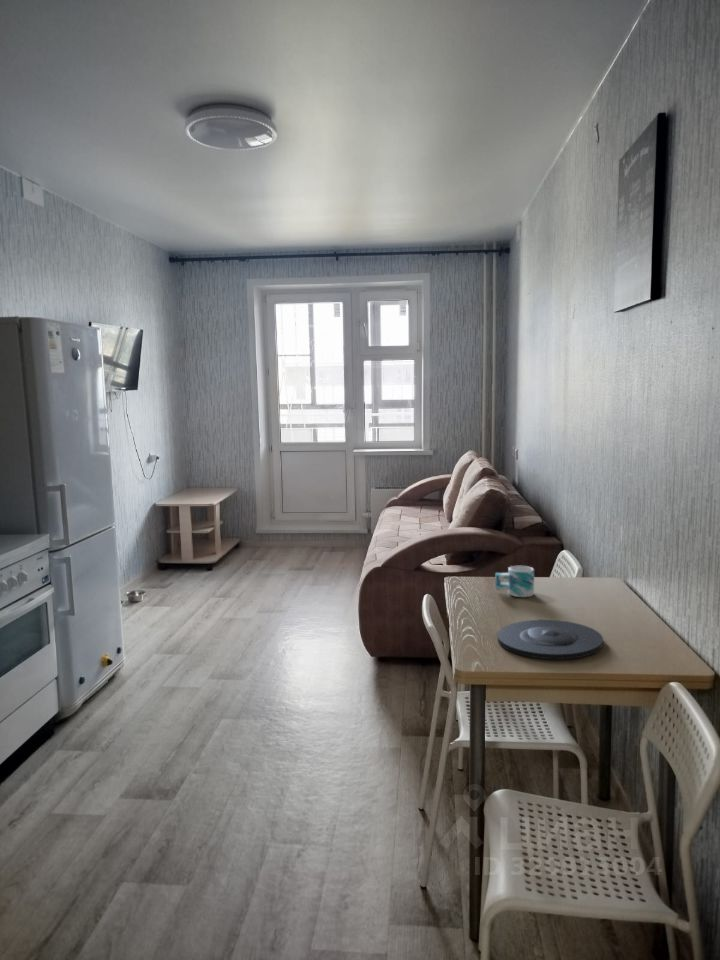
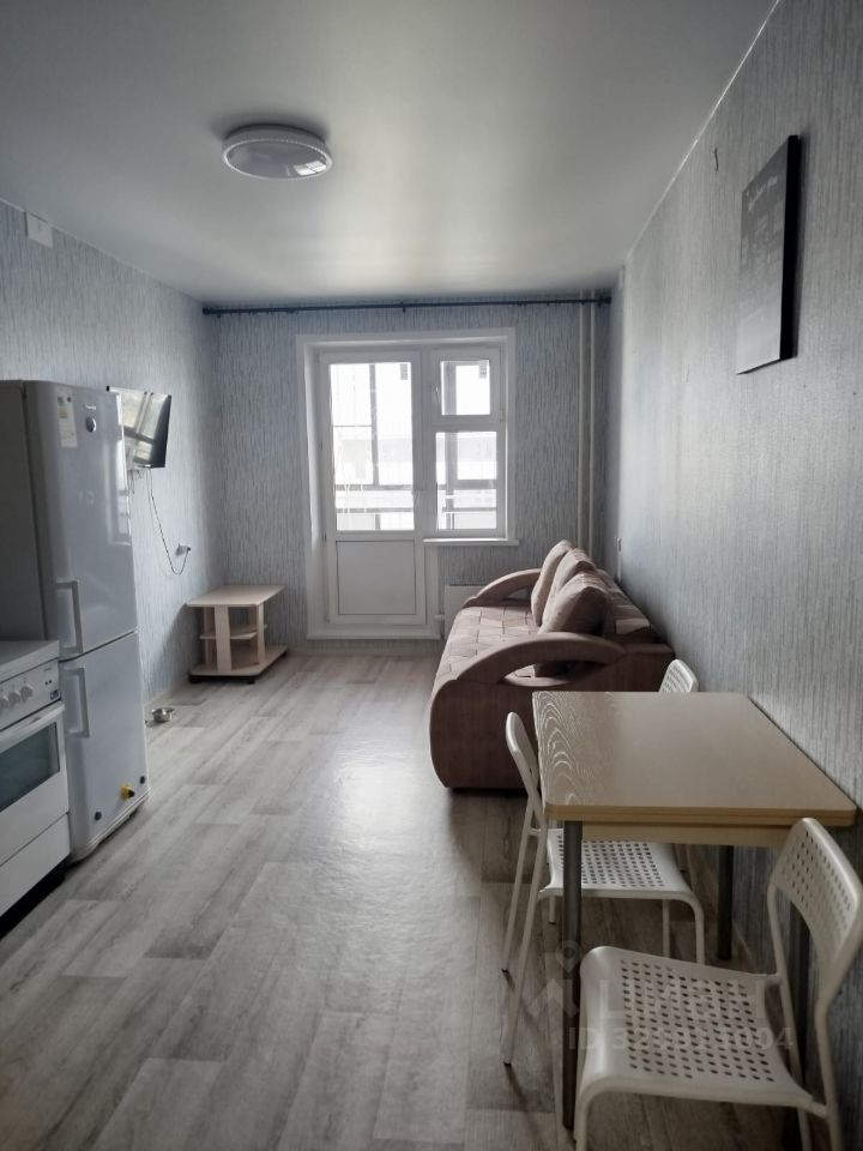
- plate [497,619,604,660]
- mug [494,564,535,598]
